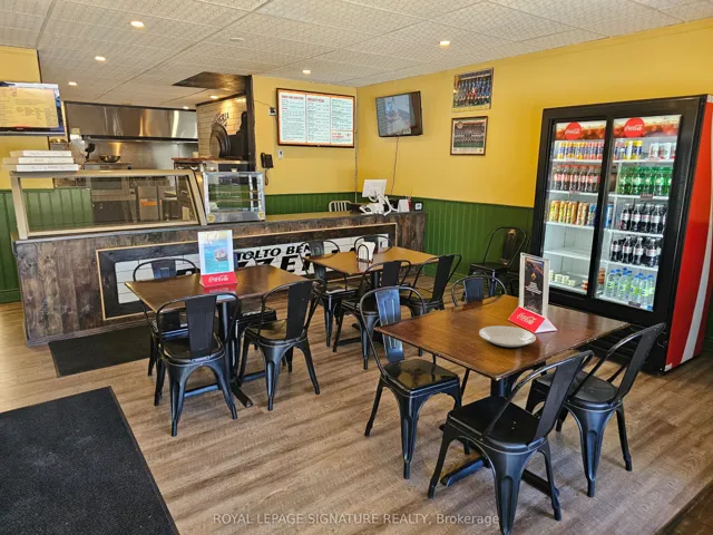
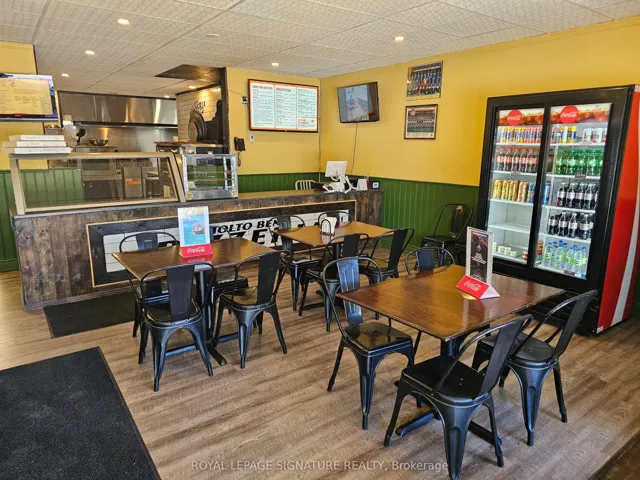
- plate [478,324,537,350]
